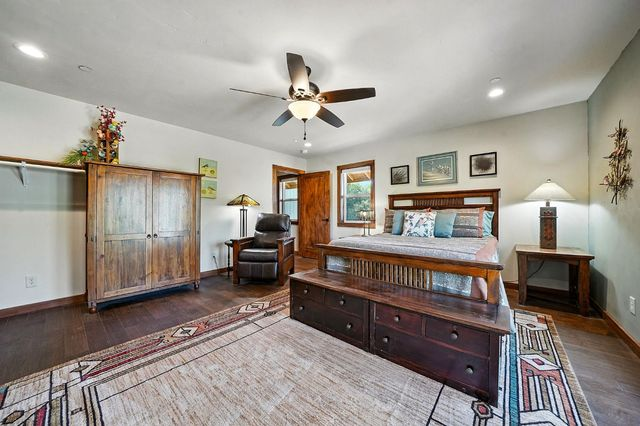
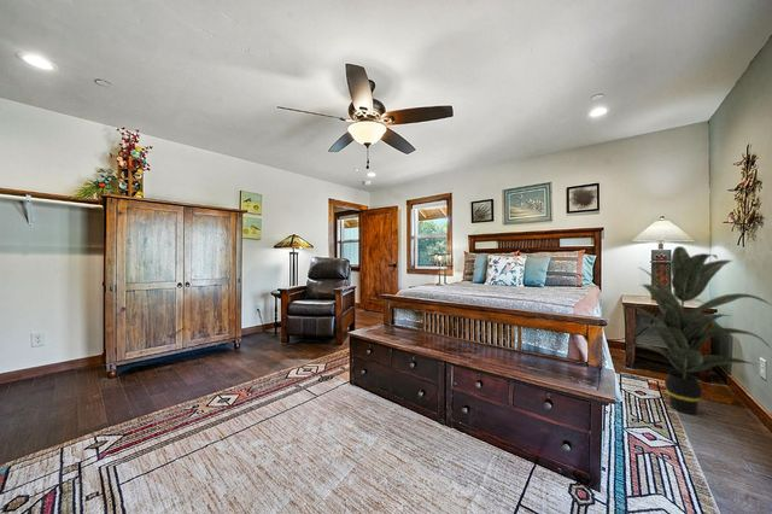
+ indoor plant [622,245,772,415]
